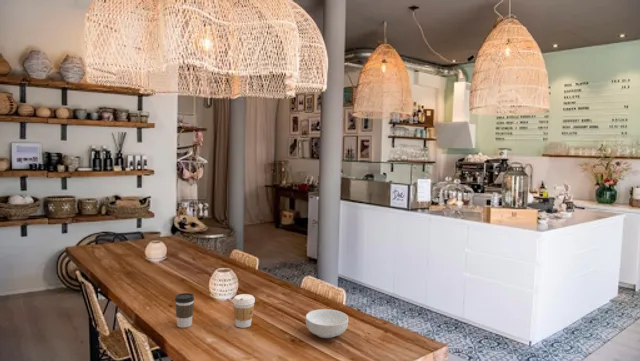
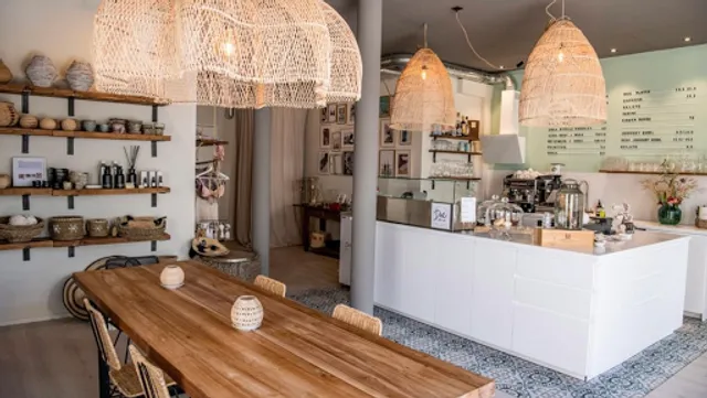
- coffee cup [174,292,195,329]
- cereal bowl [305,308,349,339]
- coffee cup [232,293,256,329]
